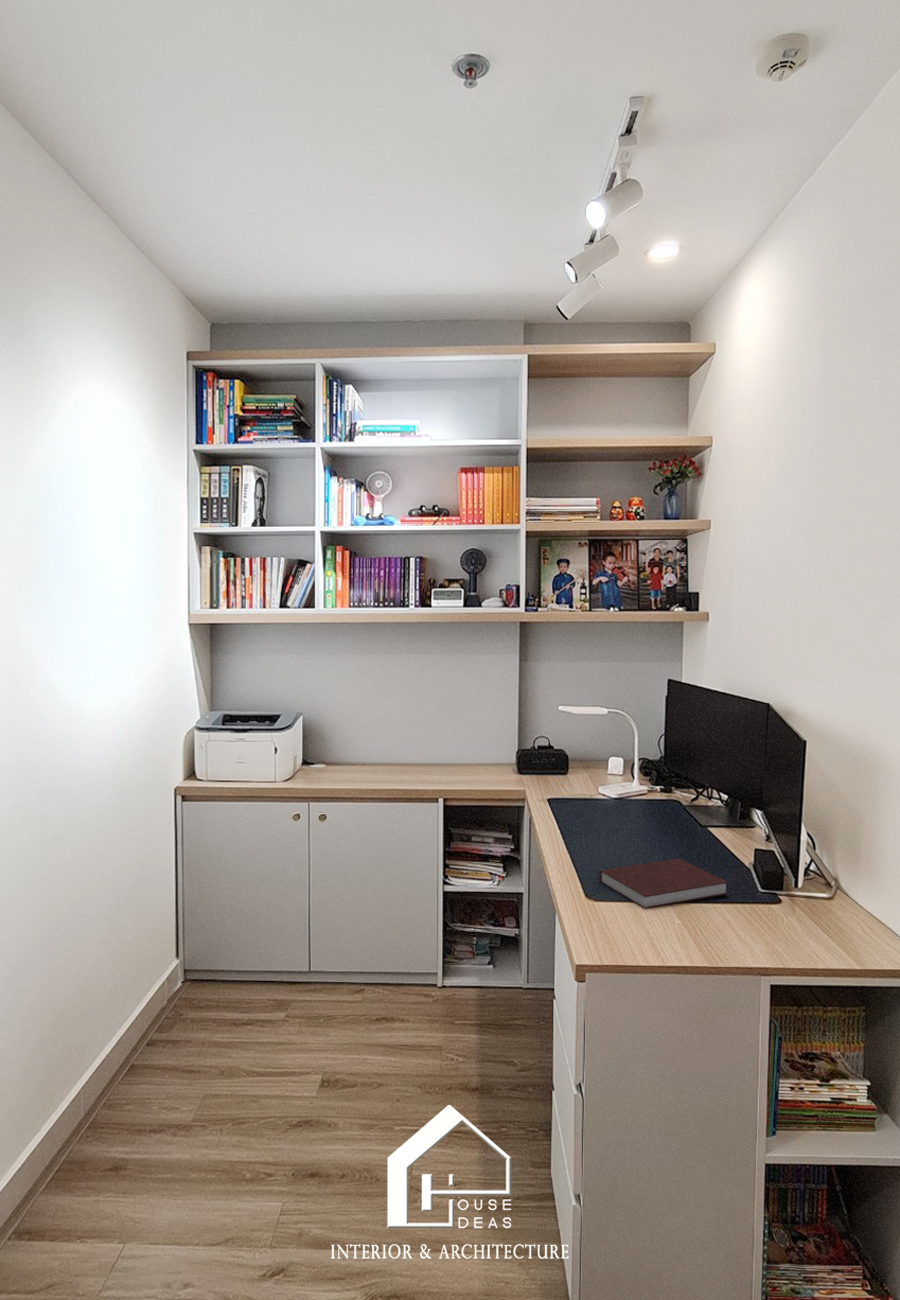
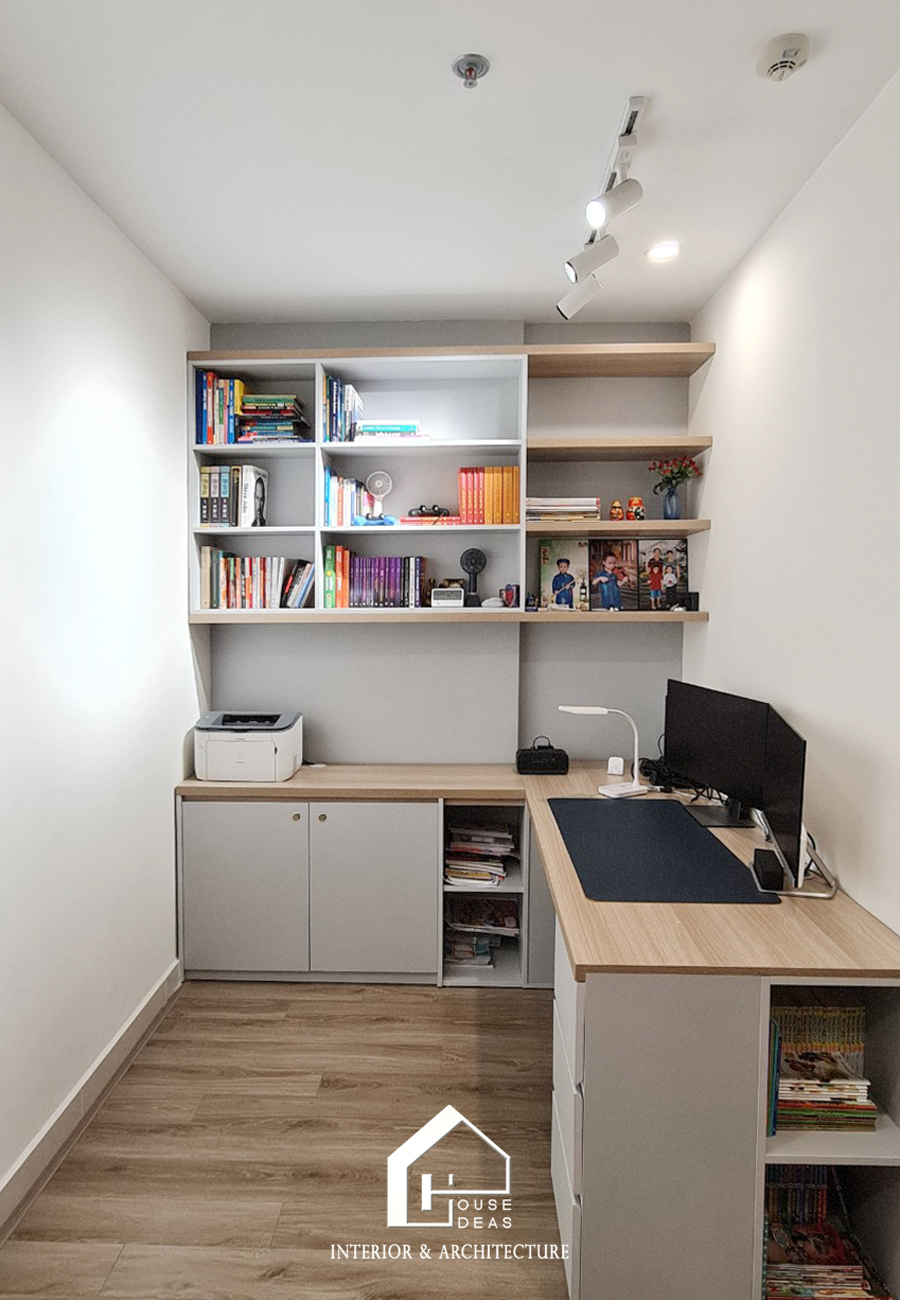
- notebook [598,858,729,910]
